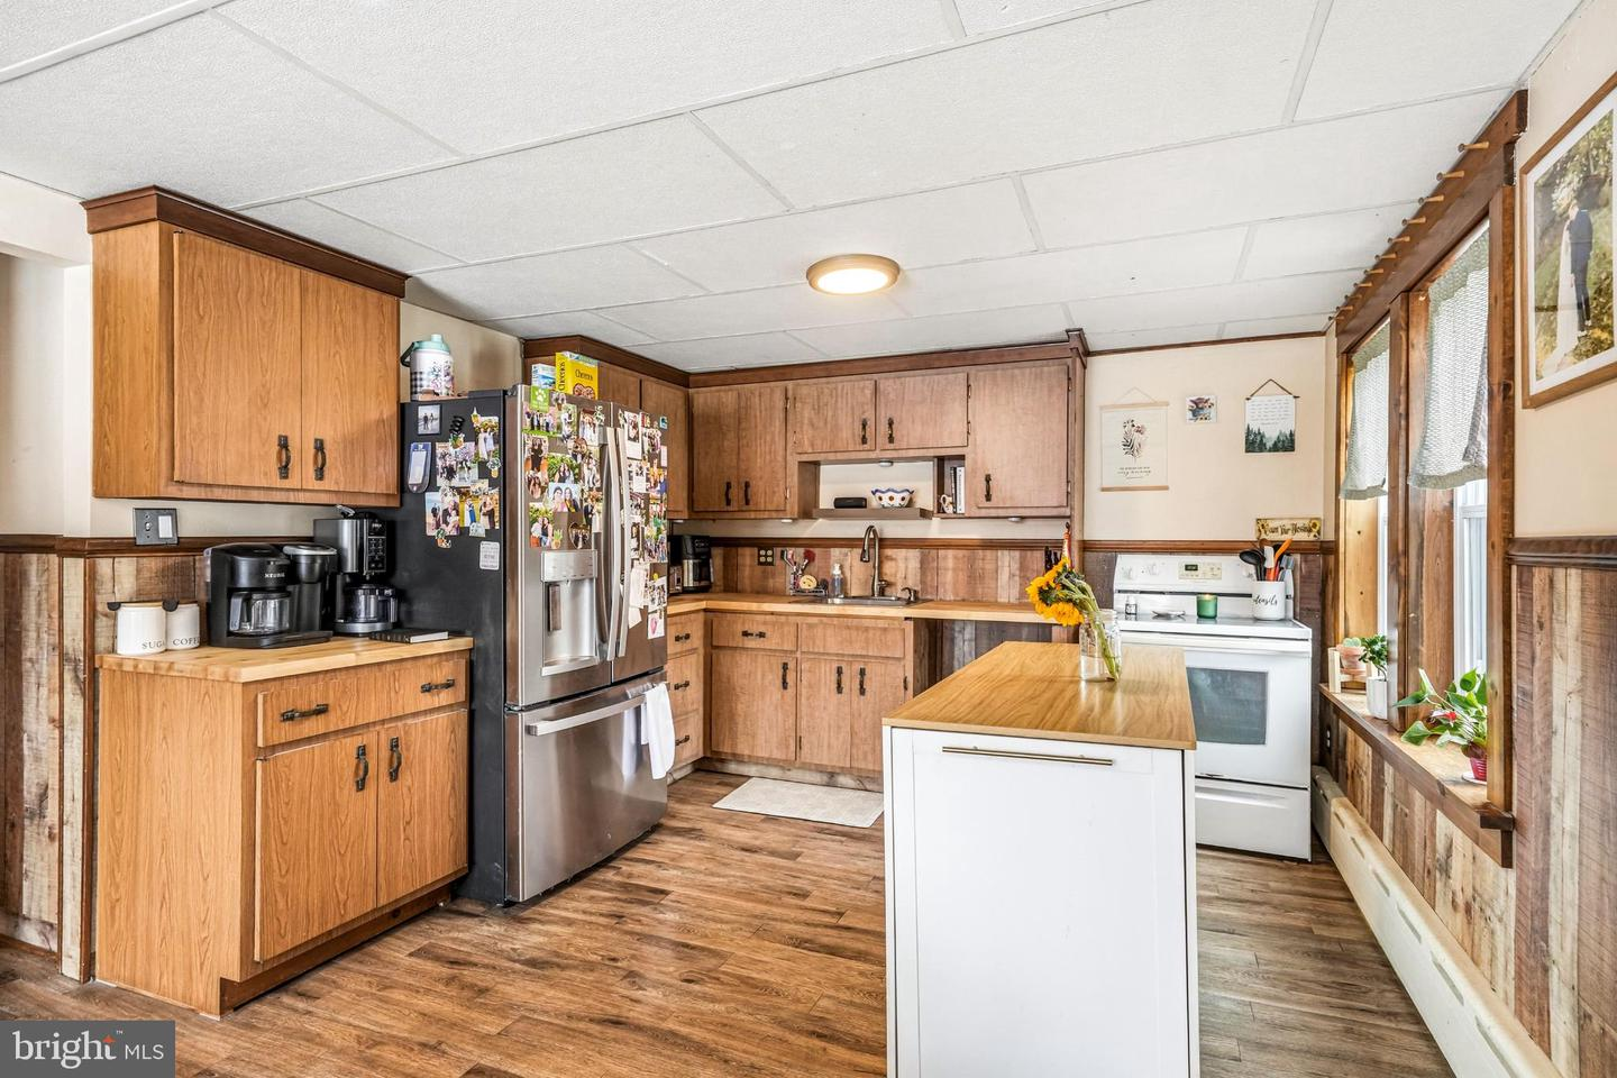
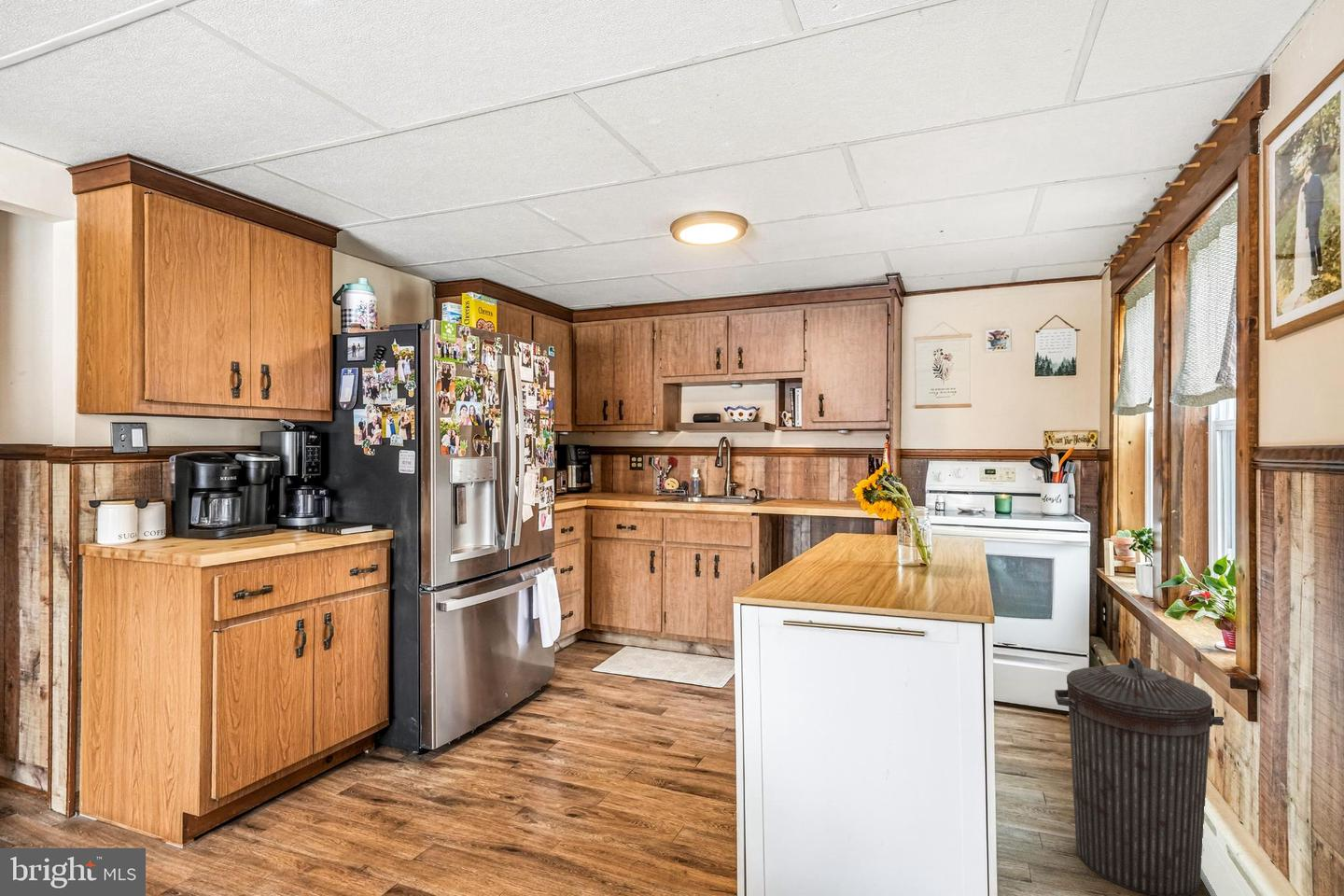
+ trash can [1054,656,1224,896]
